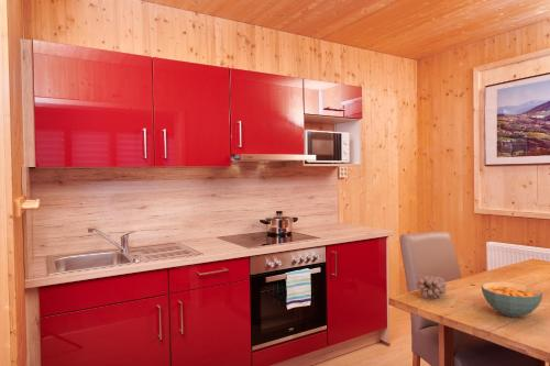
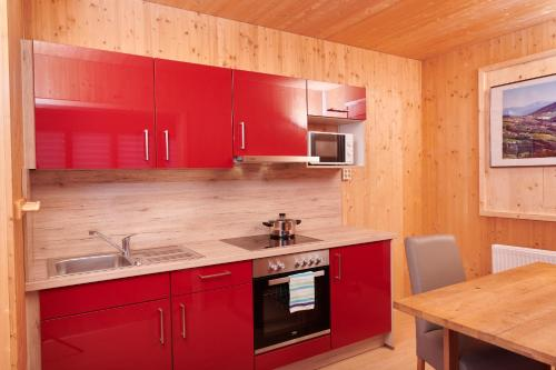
- cereal bowl [481,281,543,319]
- fruit [415,275,448,300]
